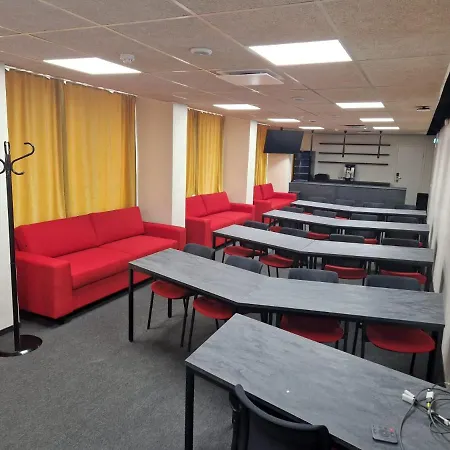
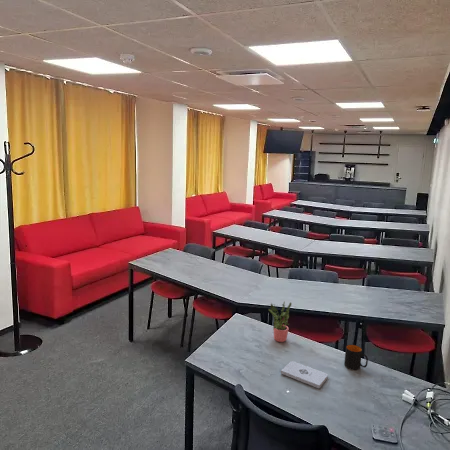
+ potted plant [268,300,293,343]
+ notepad [280,360,329,389]
+ mug [343,344,369,371]
